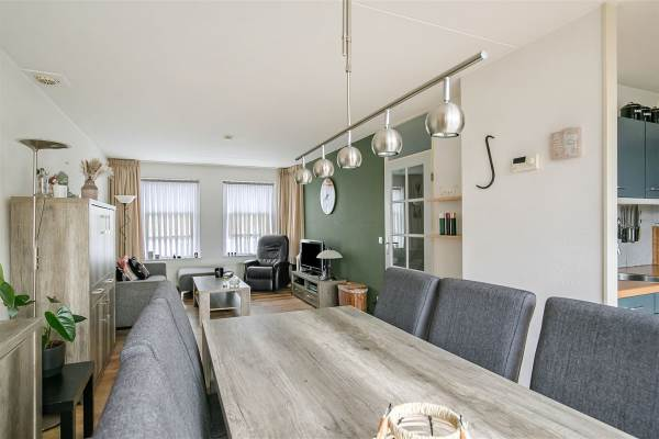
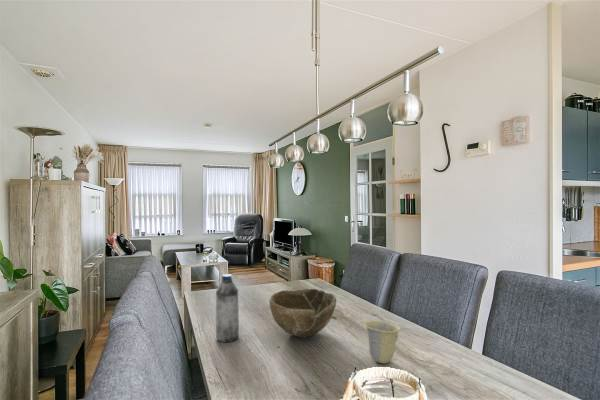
+ water bottle [215,273,240,343]
+ cup [363,320,402,364]
+ bowl [268,288,337,338]
